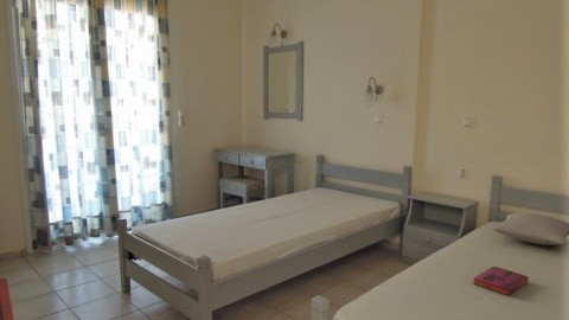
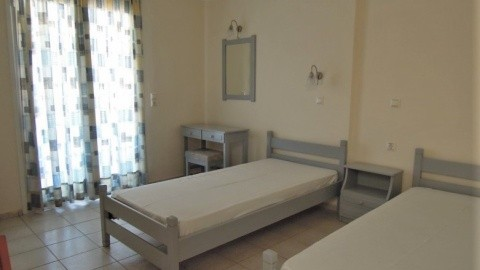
- pillow [492,212,569,247]
- hardback book [473,265,530,297]
